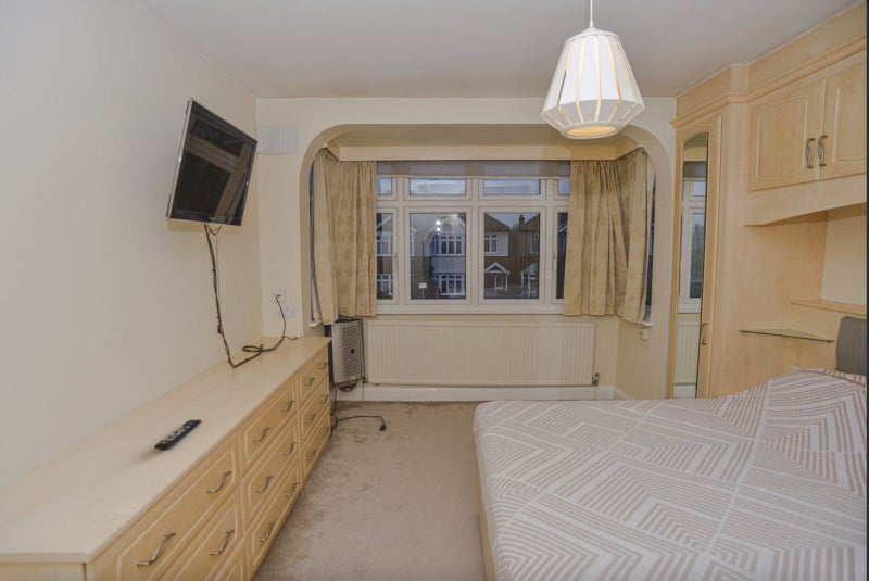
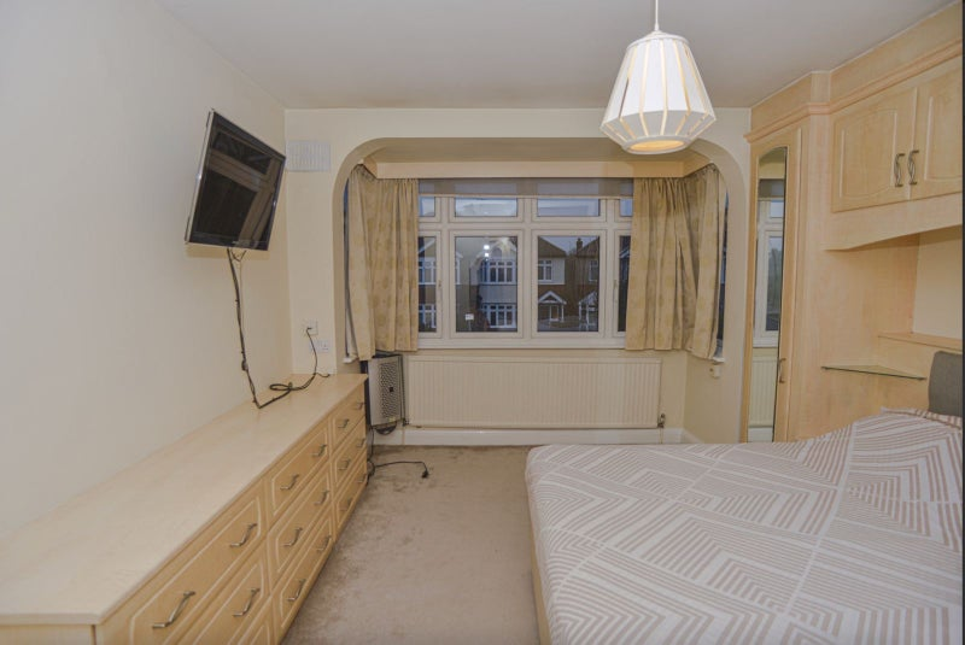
- remote control [153,418,202,450]
